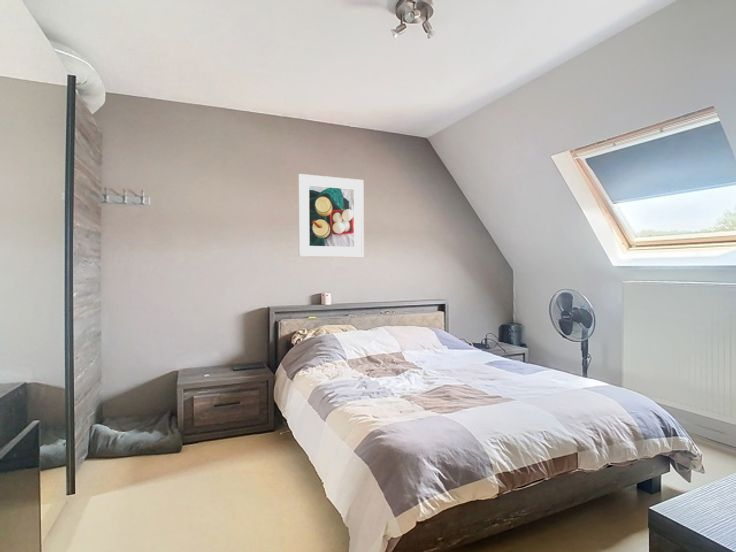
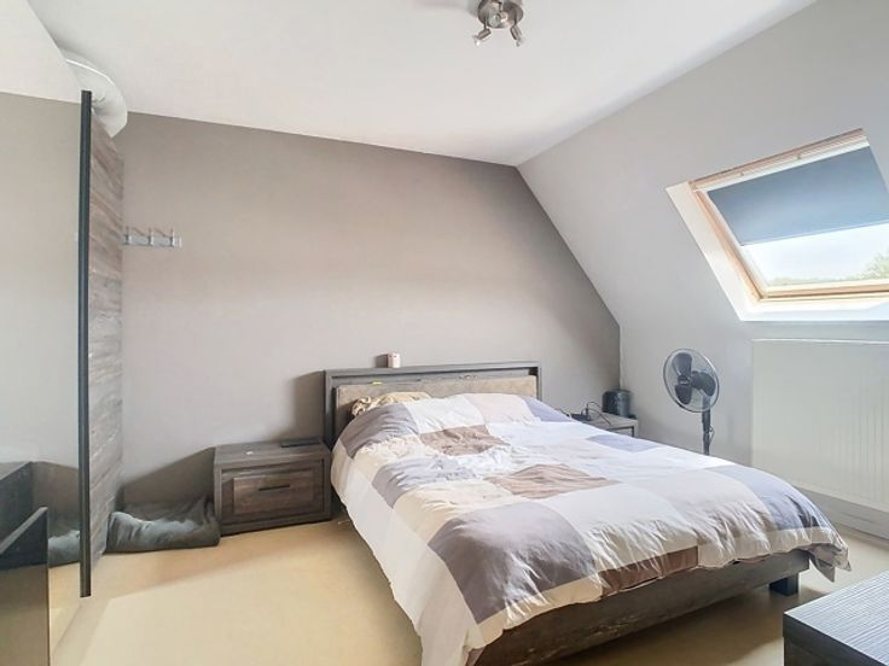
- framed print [297,173,365,258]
